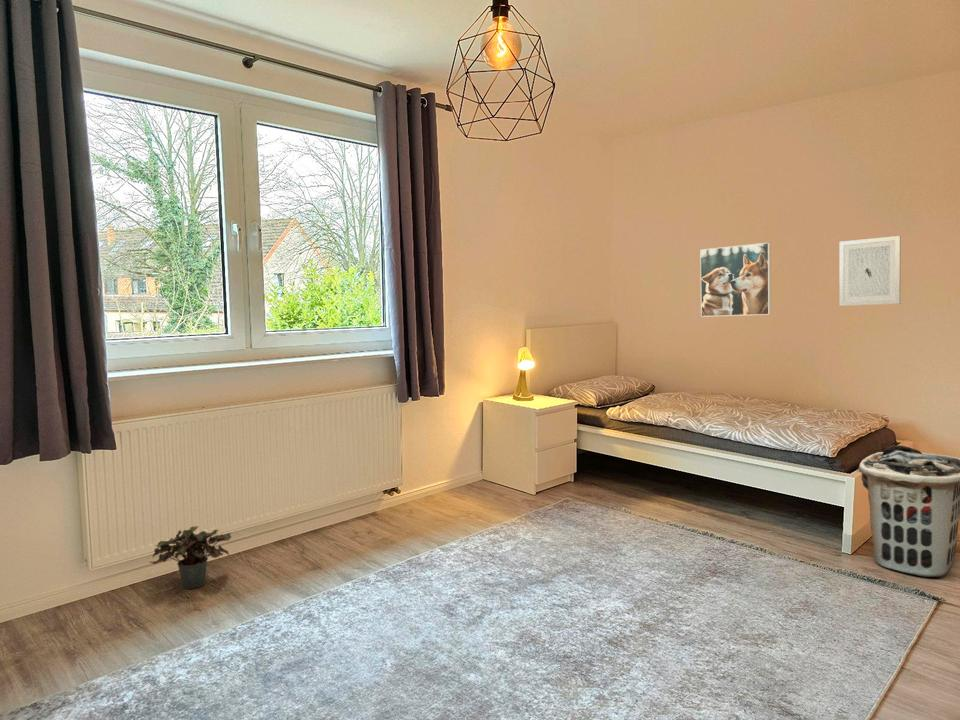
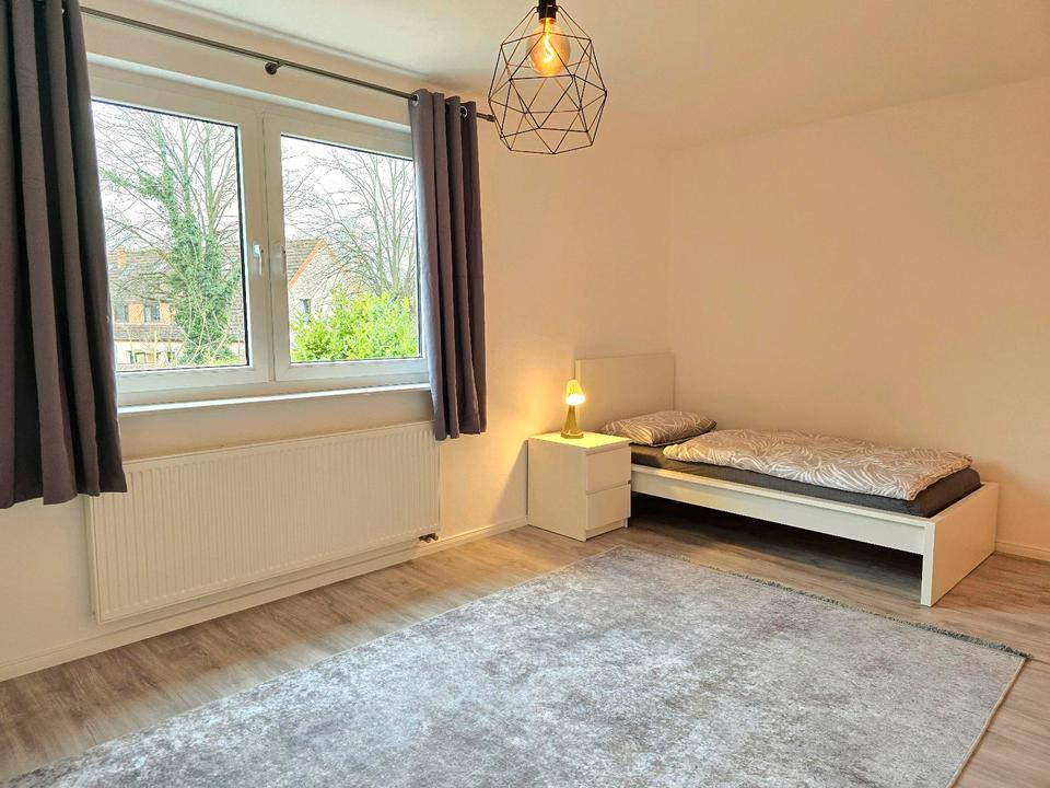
- potted plant [149,525,232,590]
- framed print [699,242,772,318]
- clothes hamper [857,444,960,578]
- wall art [839,235,902,307]
